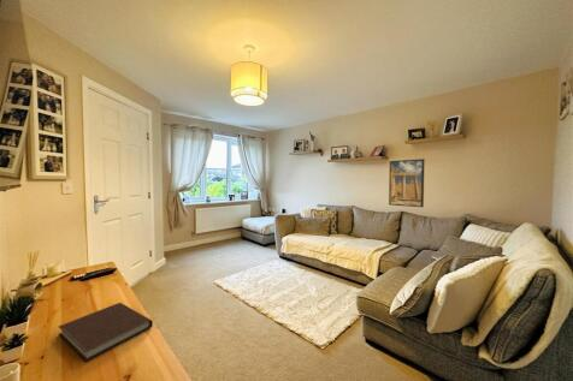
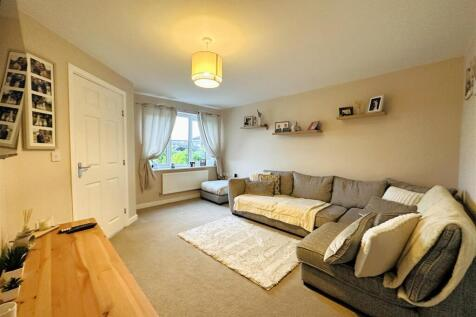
- notebook [57,302,154,363]
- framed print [388,157,426,208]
